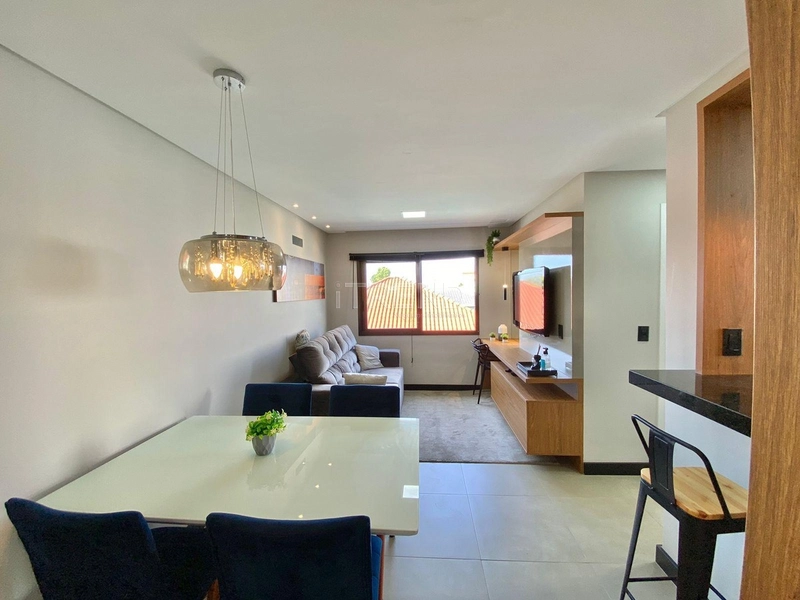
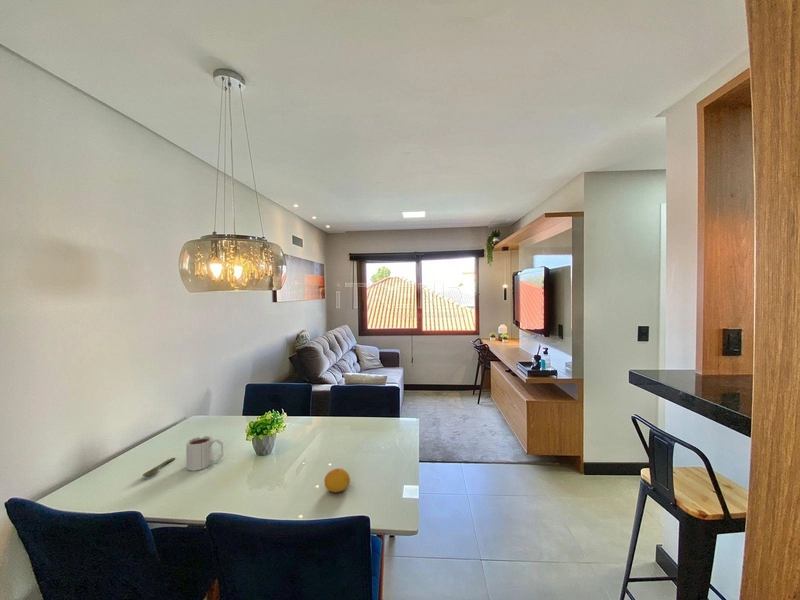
+ mug [185,435,224,472]
+ fruit [323,467,351,493]
+ spoon [142,457,176,478]
